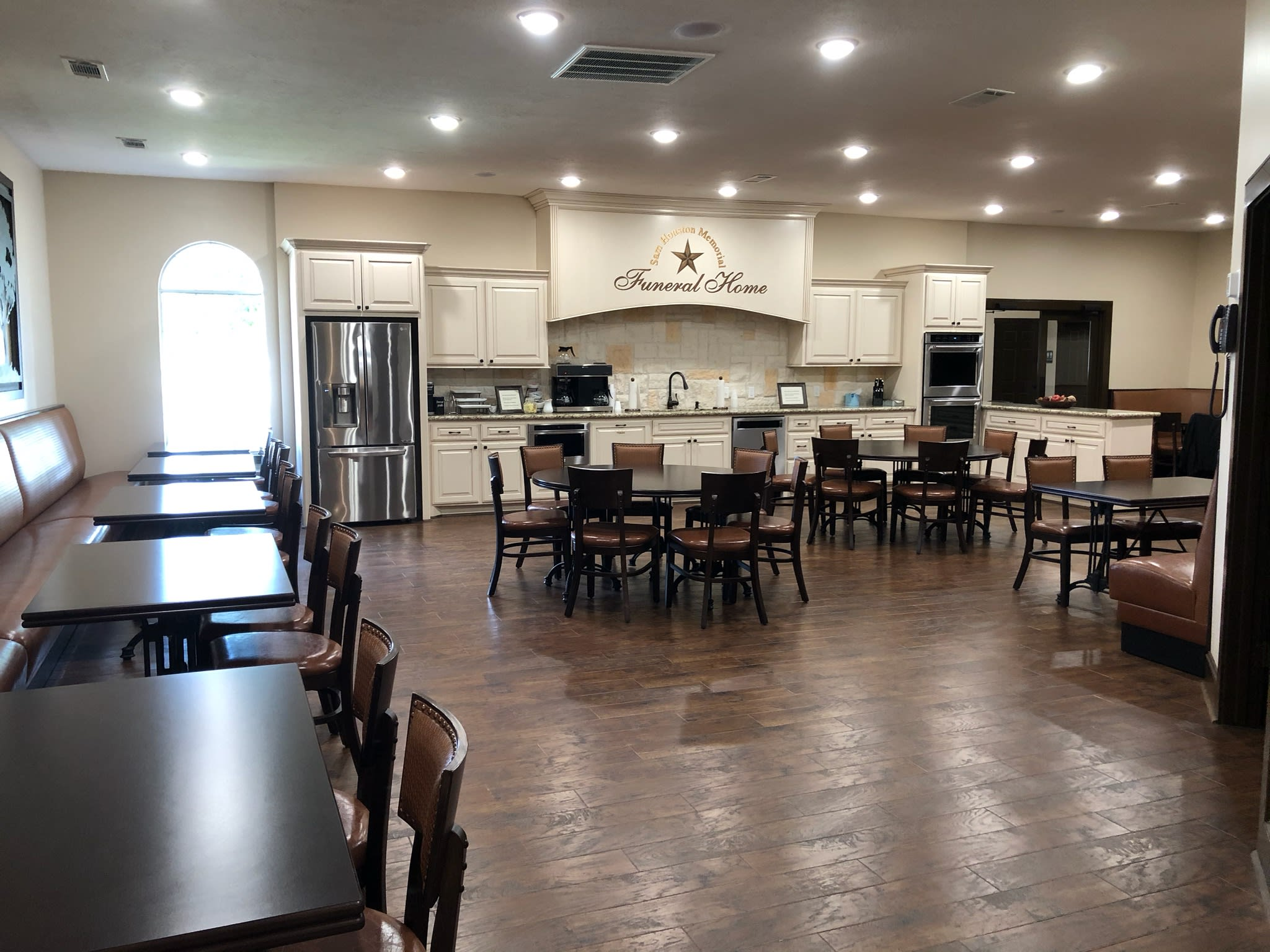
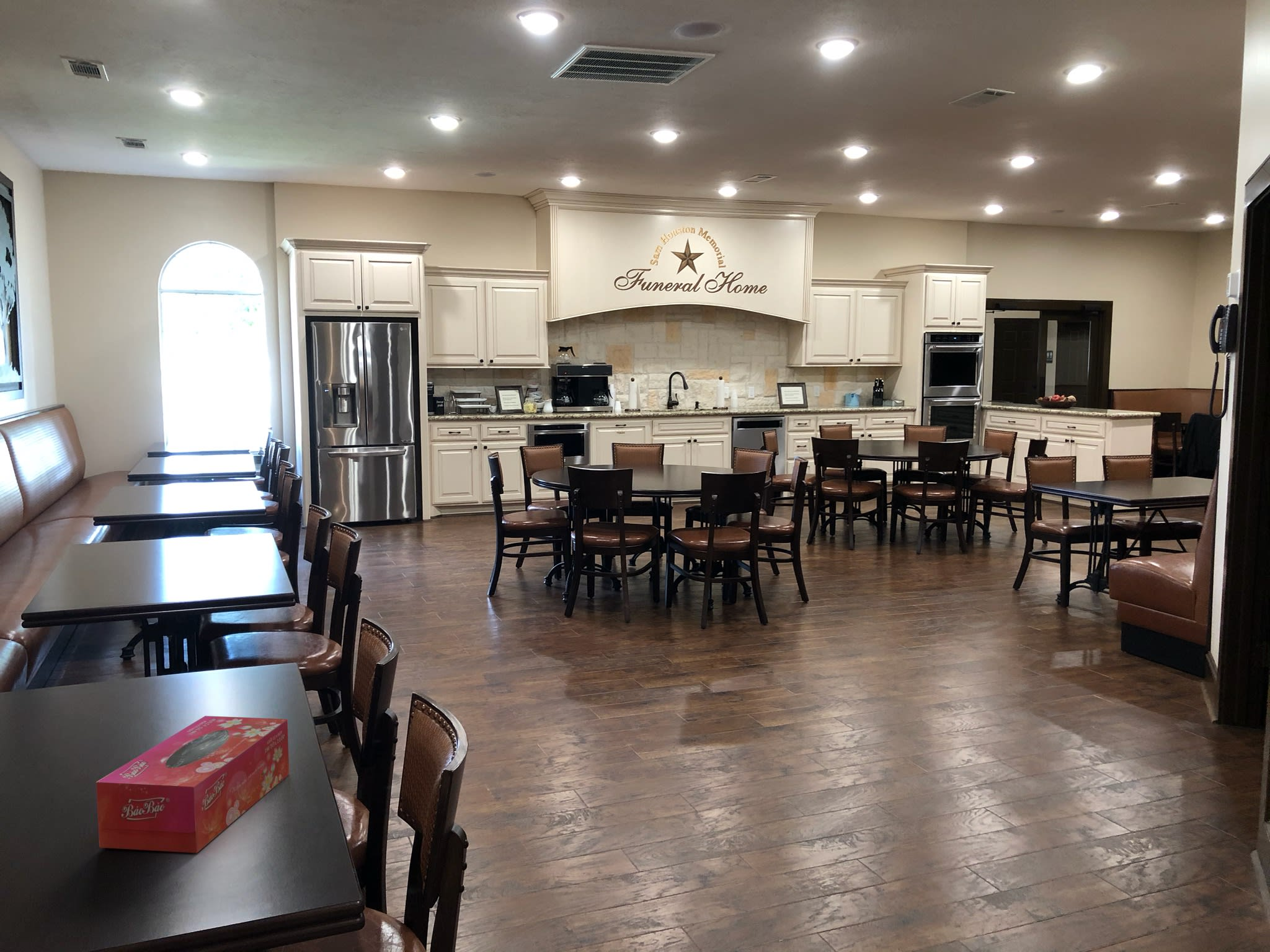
+ tissue box [95,715,290,853]
